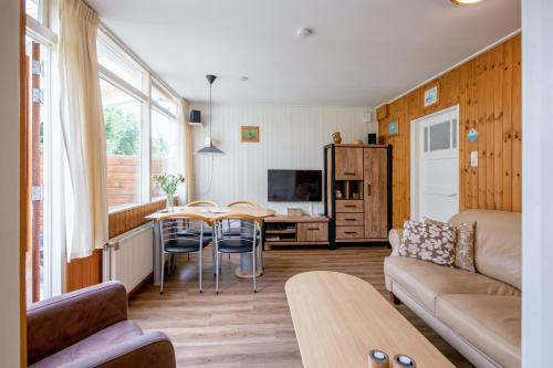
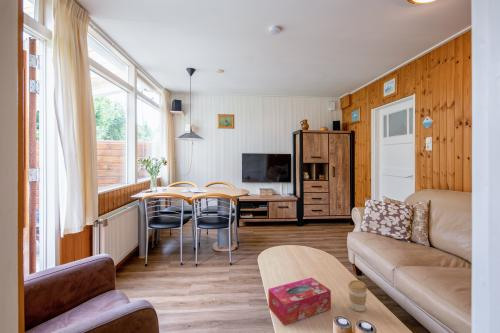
+ tissue box [267,277,332,326]
+ coffee cup [347,279,368,312]
